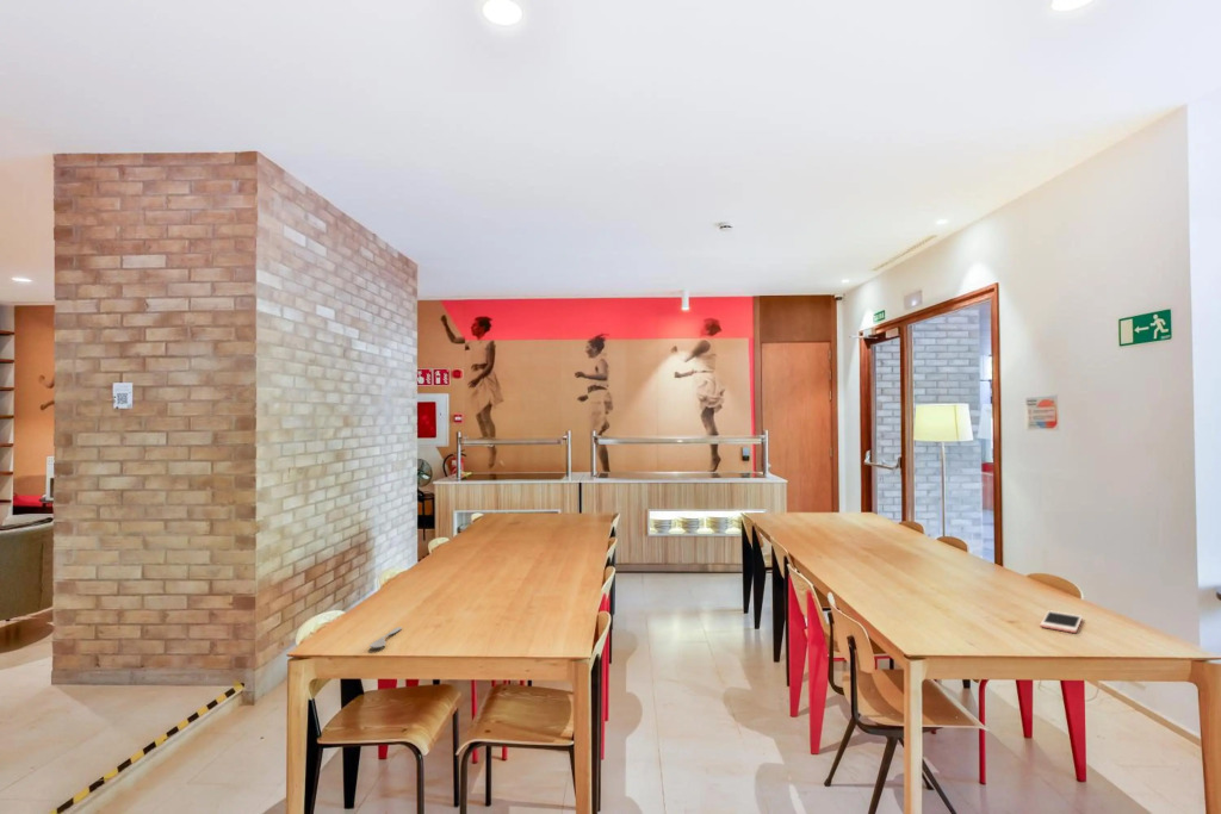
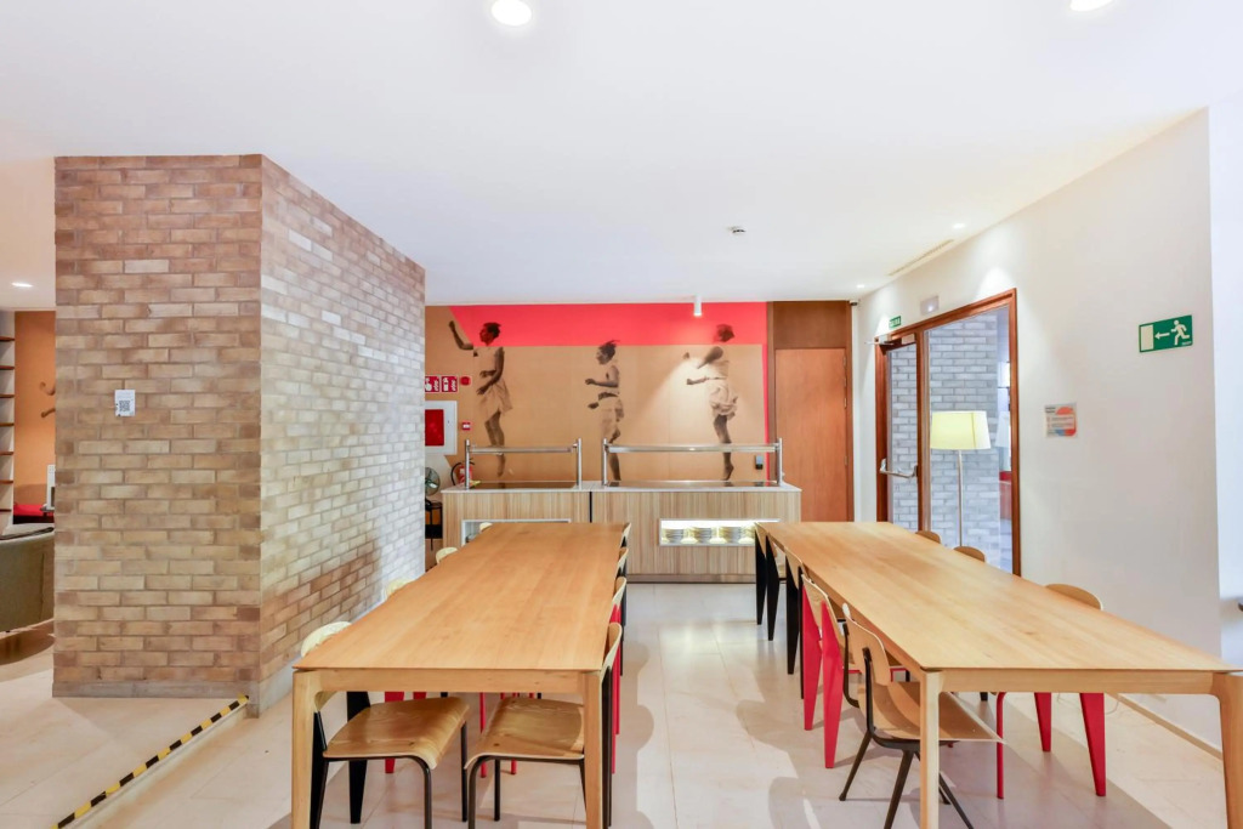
- cell phone [1040,609,1084,634]
- spoon [368,626,403,650]
